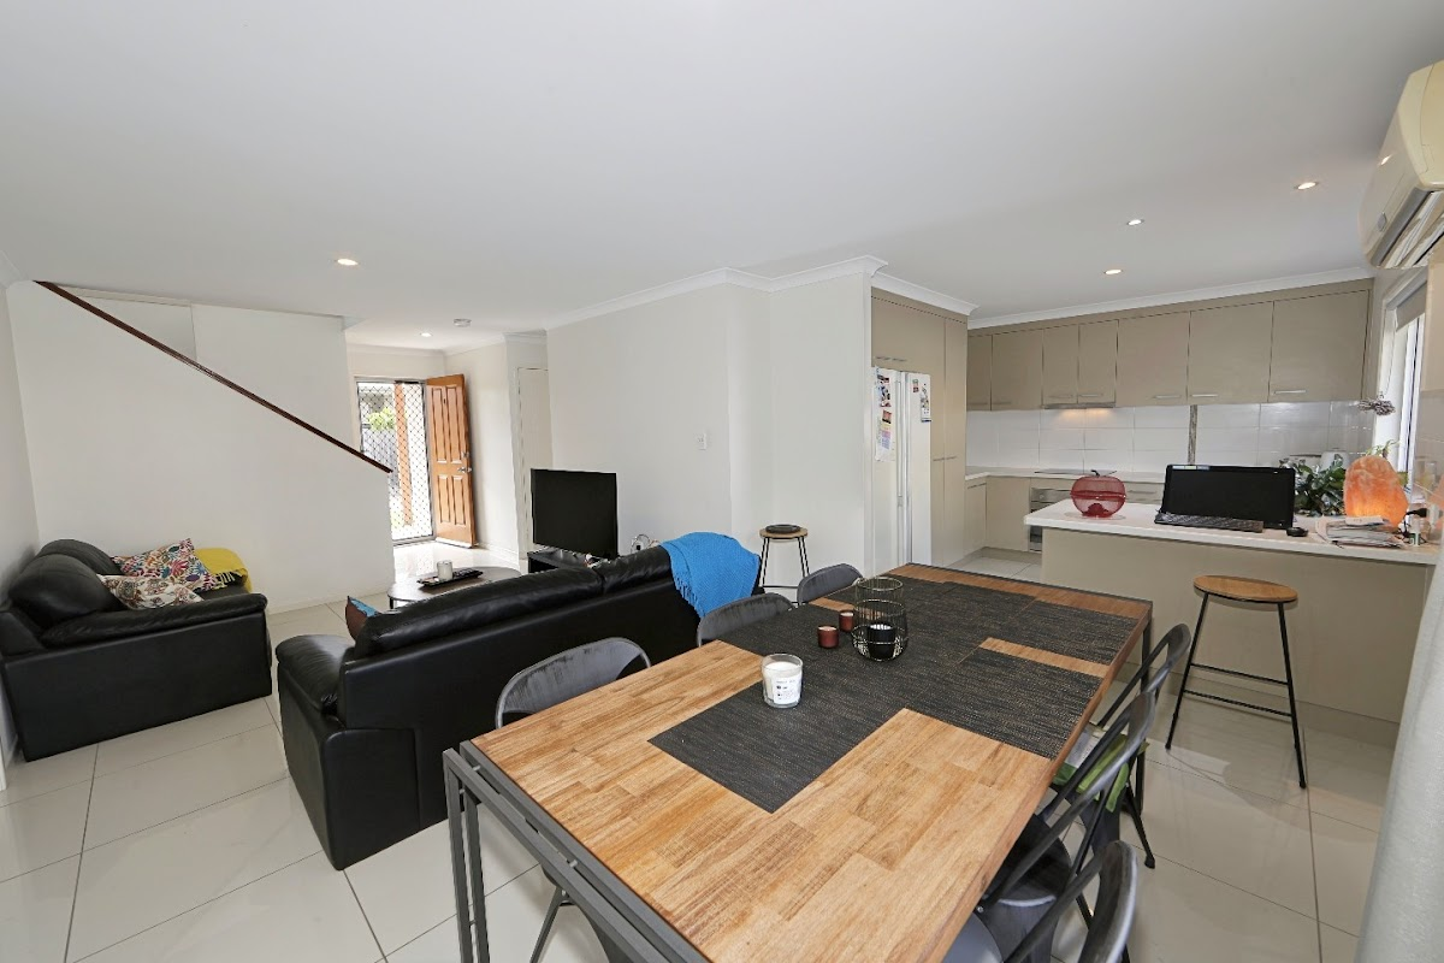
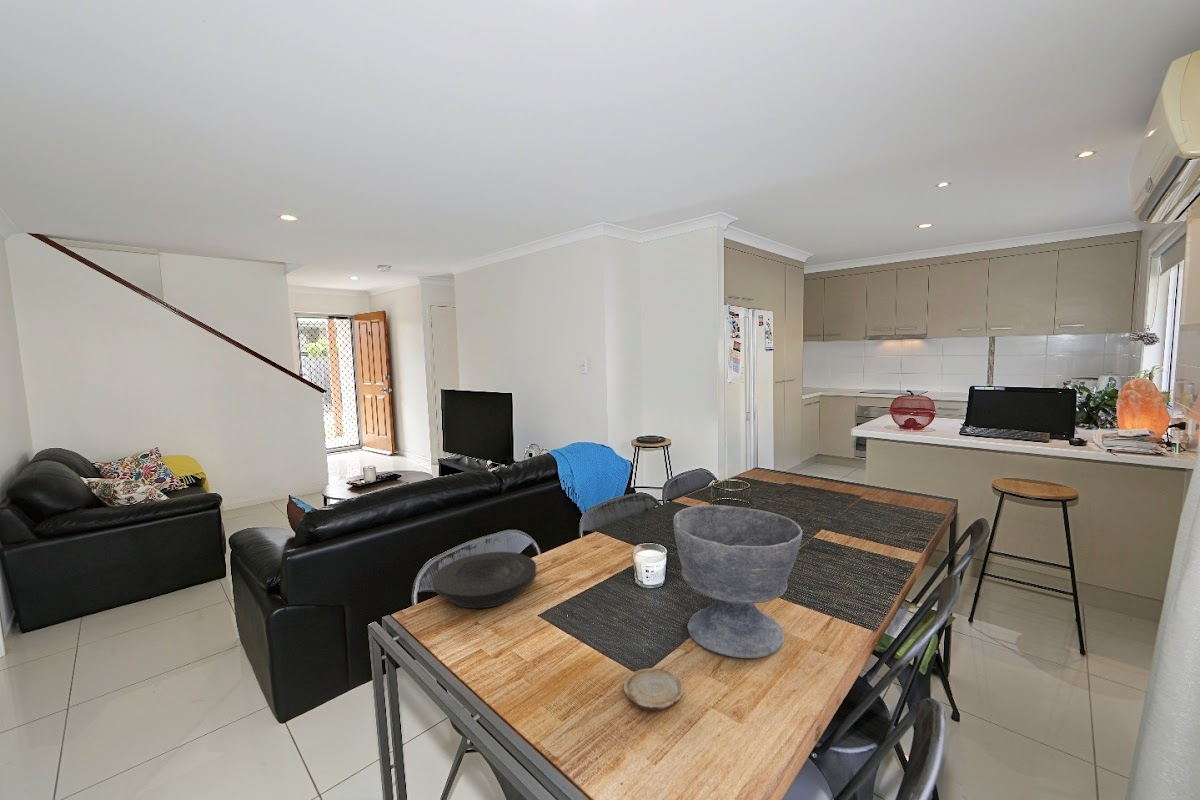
+ bowl [672,504,803,659]
+ plate [432,551,537,609]
+ wood slice [623,667,684,712]
